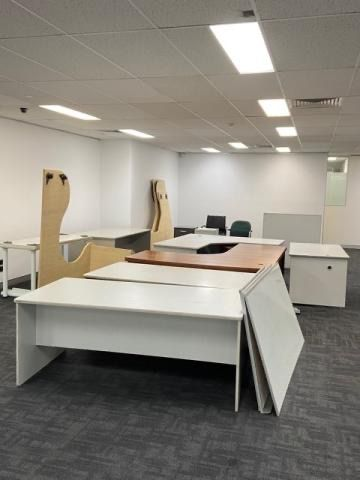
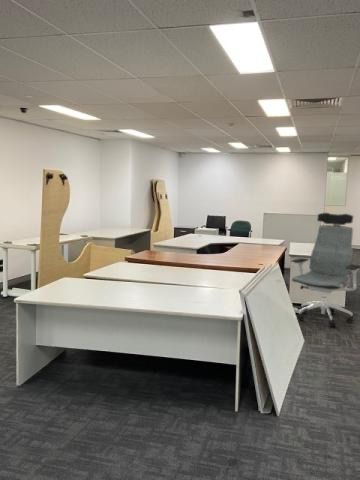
+ office chair [290,211,360,328]
